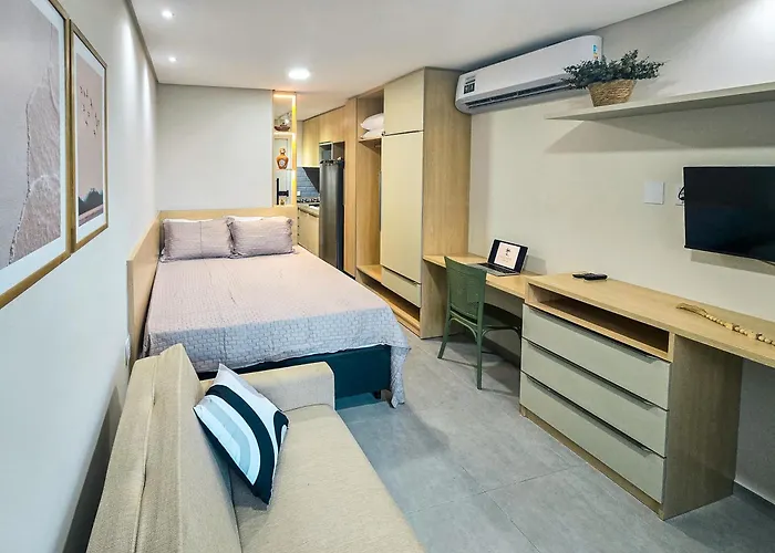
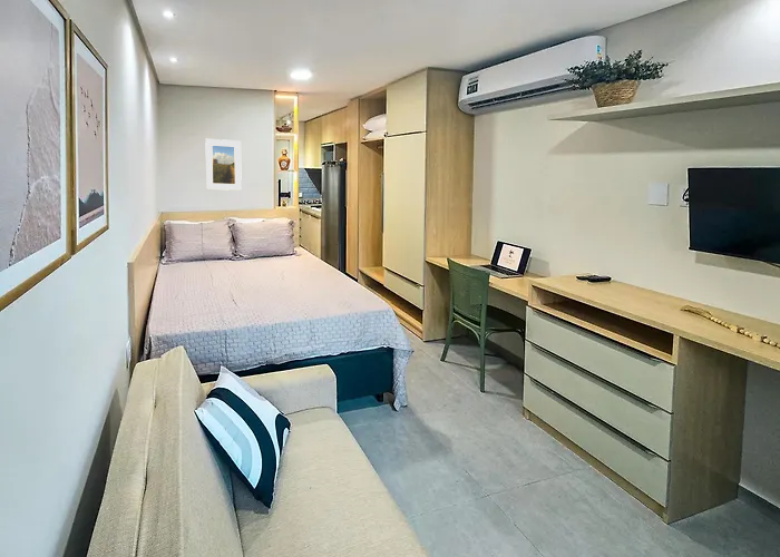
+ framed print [204,138,243,192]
